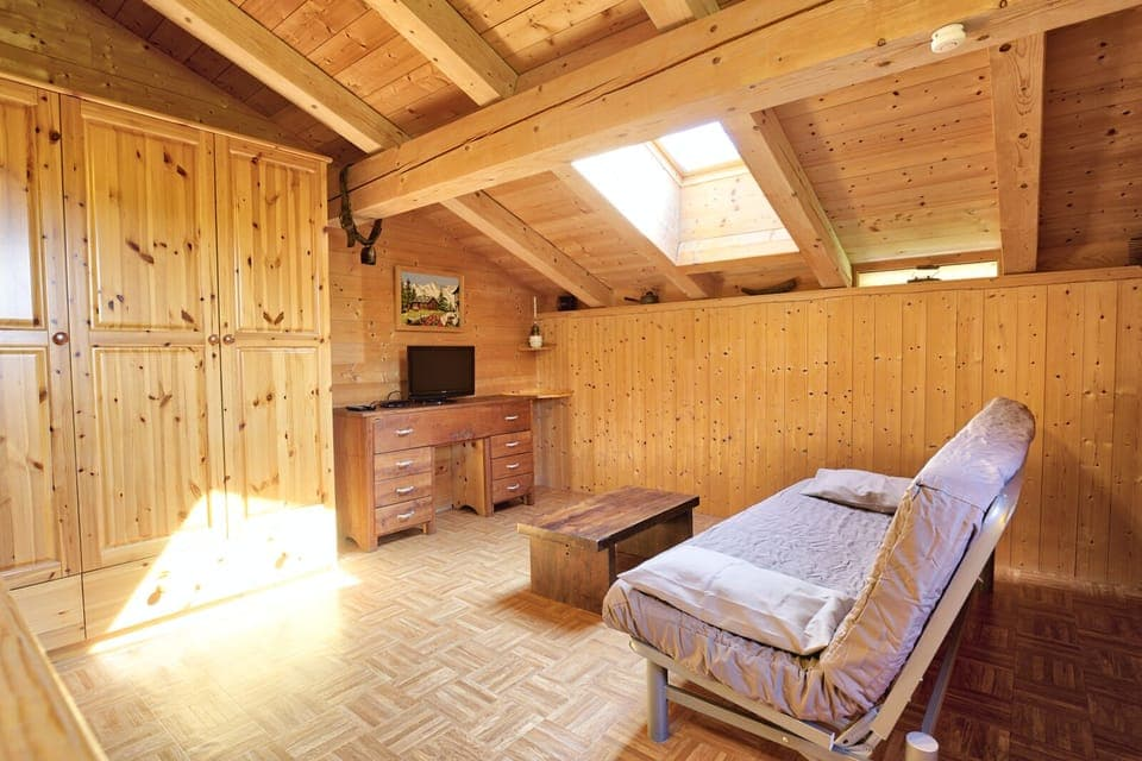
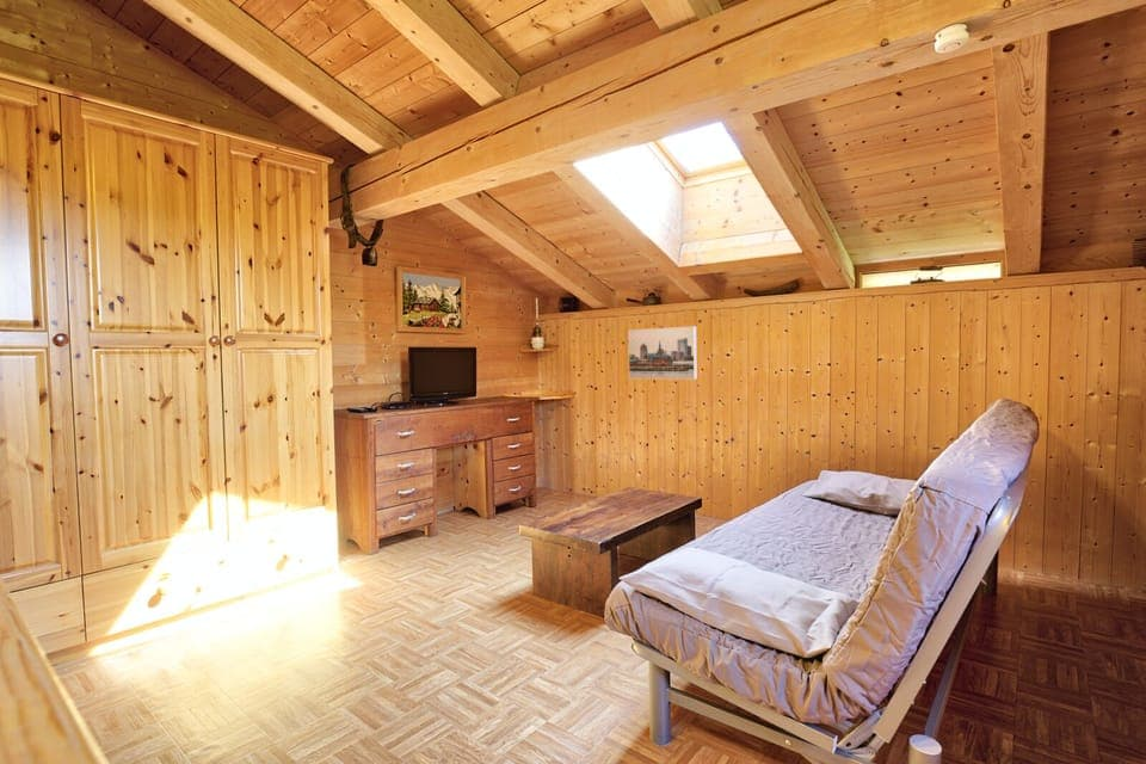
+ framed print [627,325,698,381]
